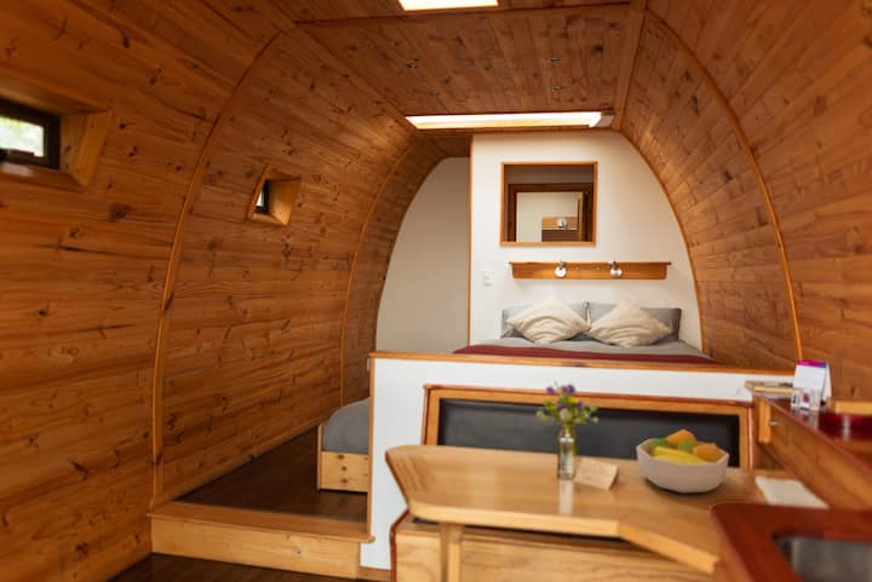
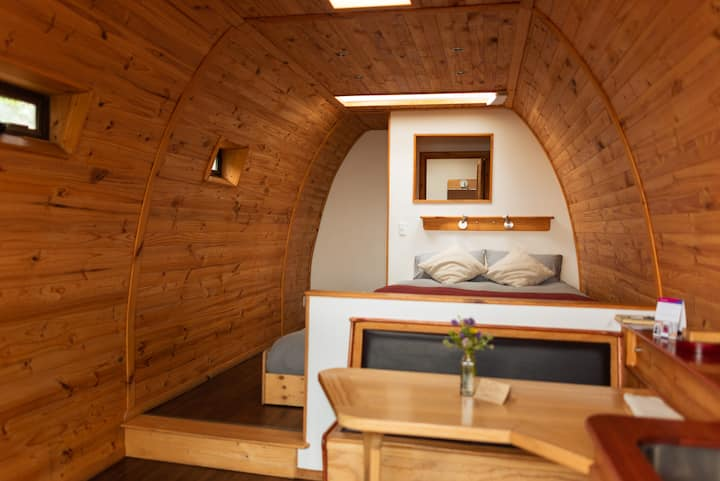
- fruit bowl [635,428,730,494]
